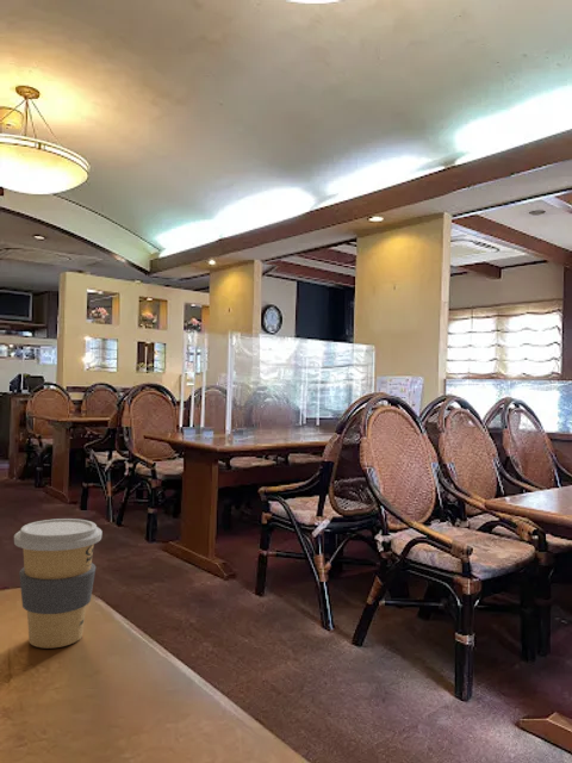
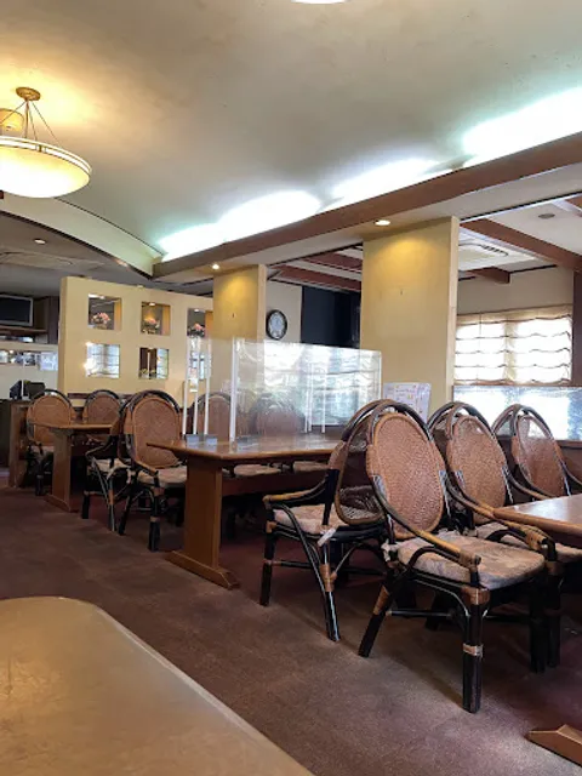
- coffee cup [13,517,104,649]
